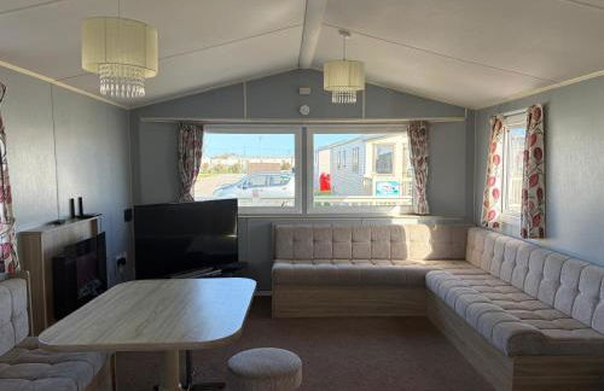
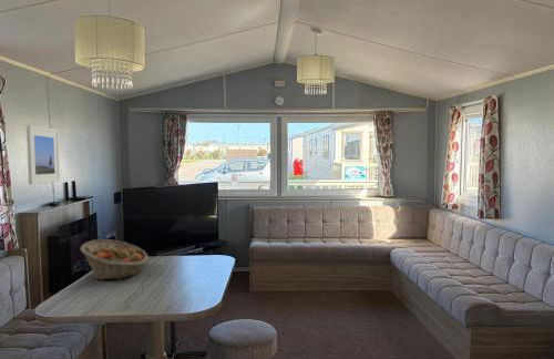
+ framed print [25,124,61,185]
+ fruit basket [80,238,150,281]
